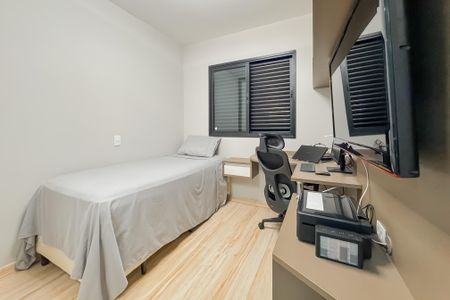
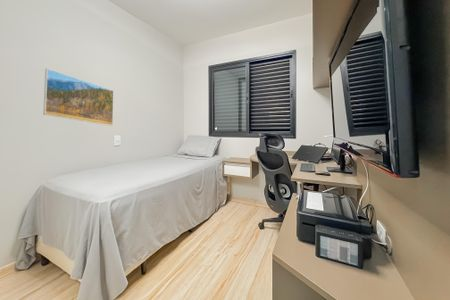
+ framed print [42,68,115,127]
